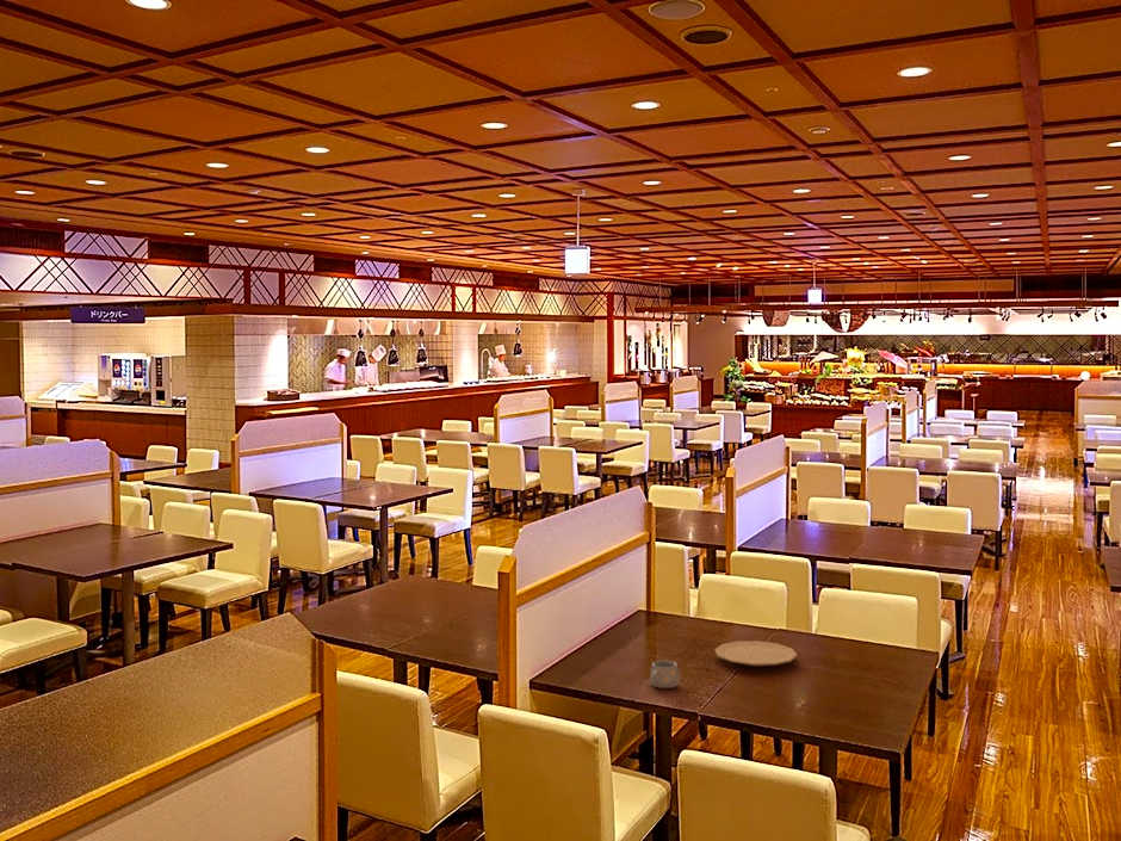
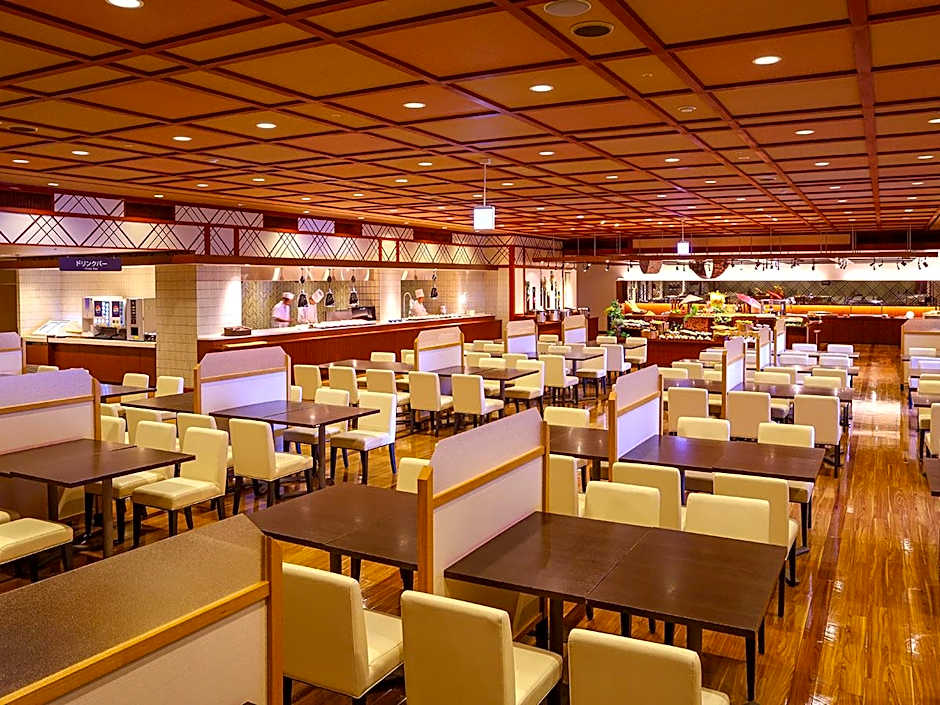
- mug [649,660,681,690]
- plate [713,639,798,667]
